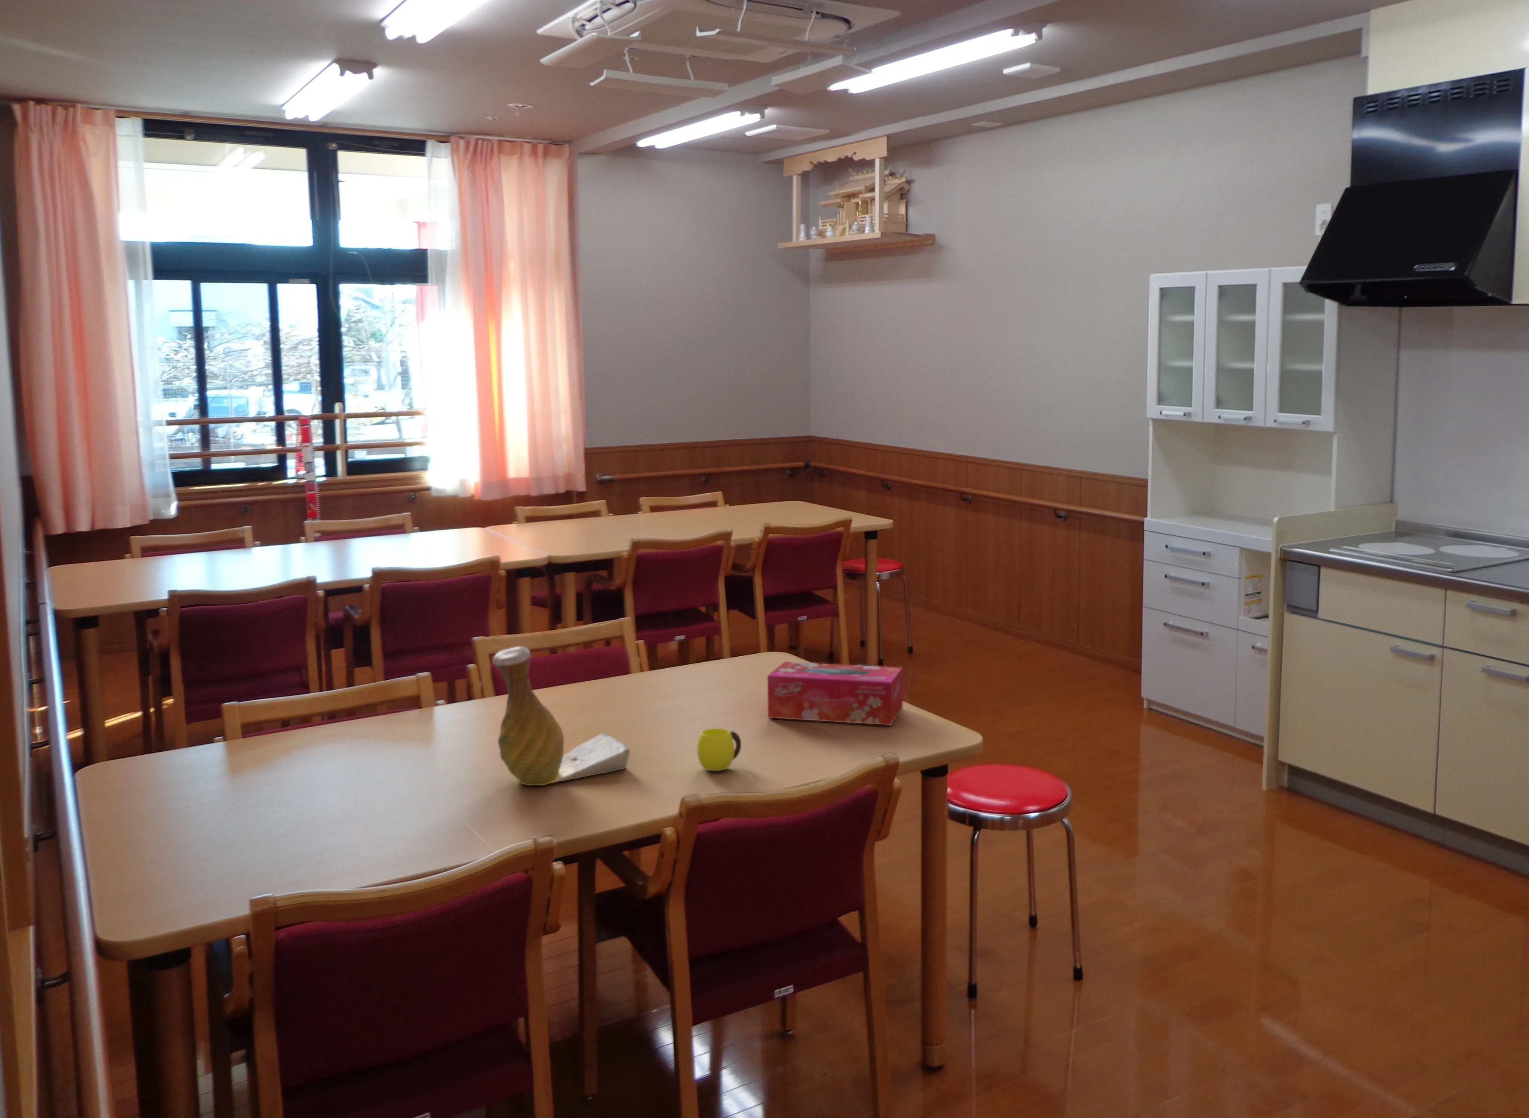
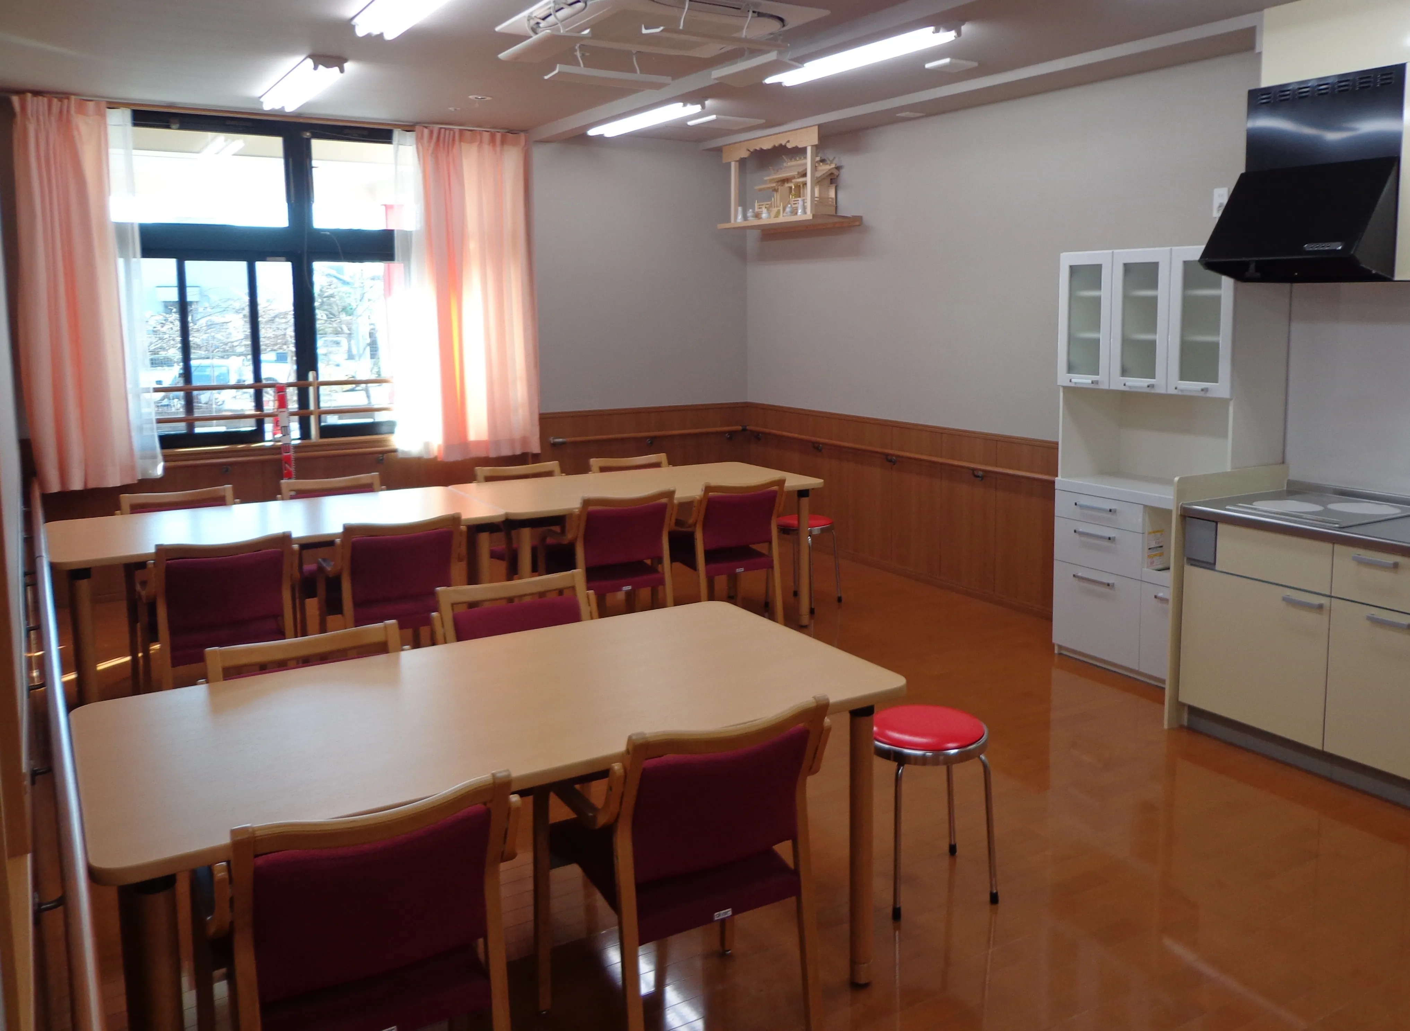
- vase [493,646,630,786]
- tissue box [767,661,903,725]
- cup [697,728,742,771]
